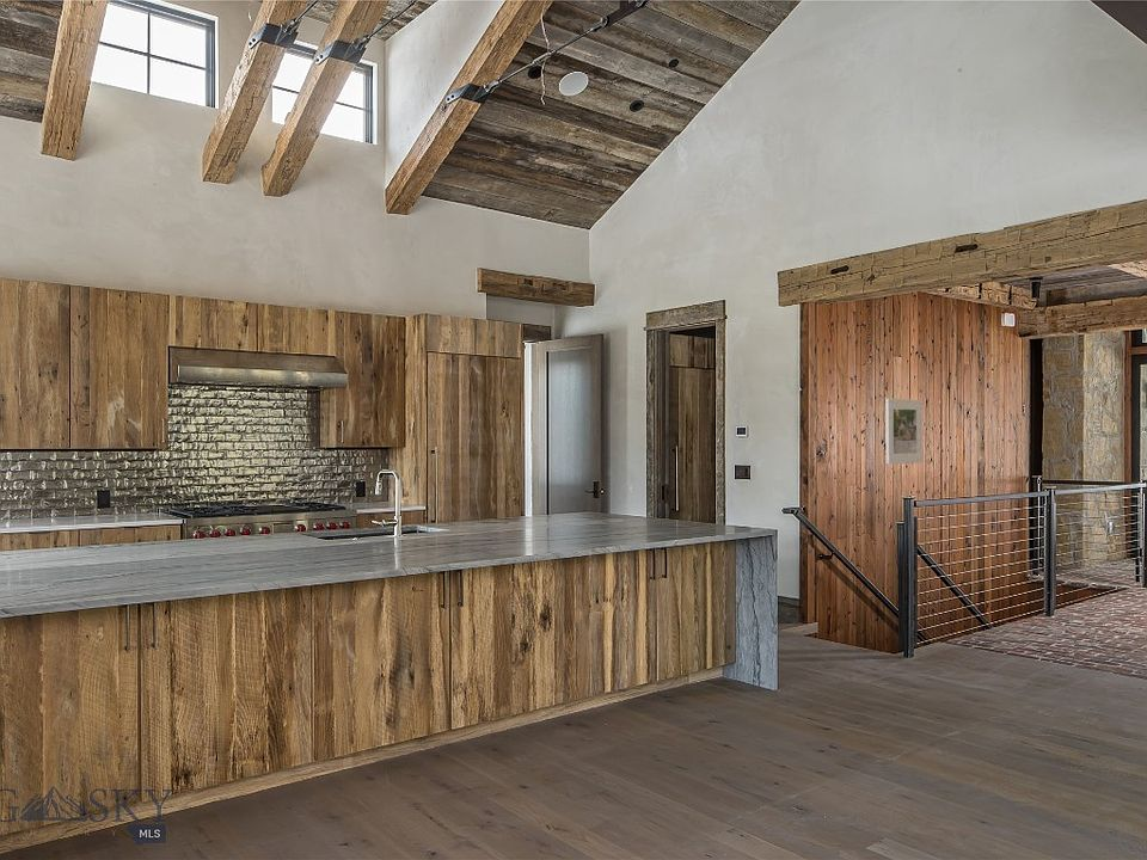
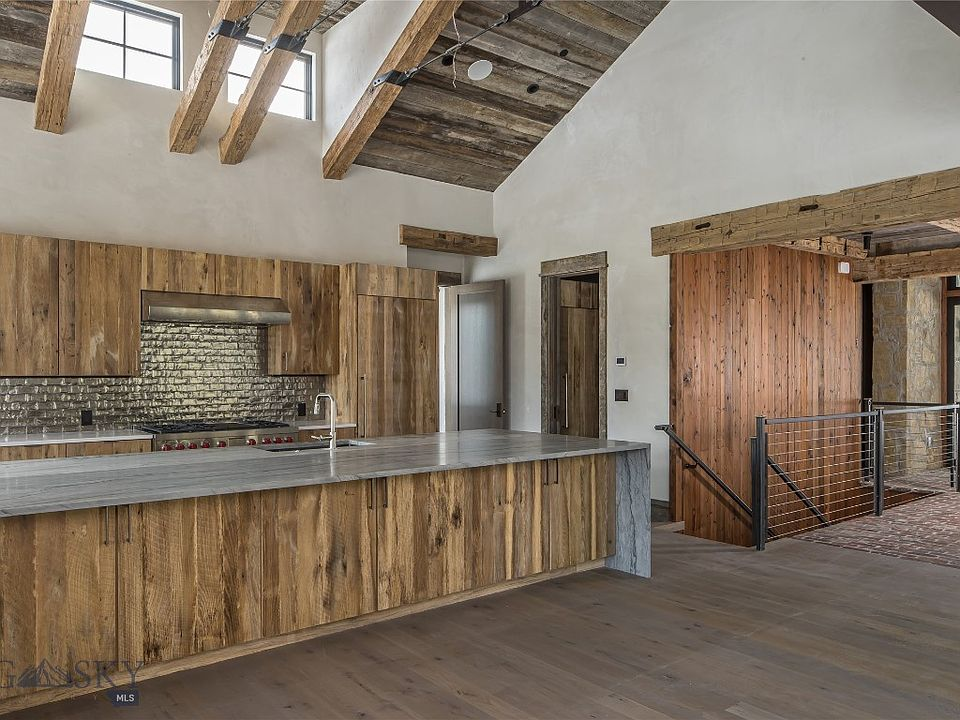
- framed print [884,398,924,466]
